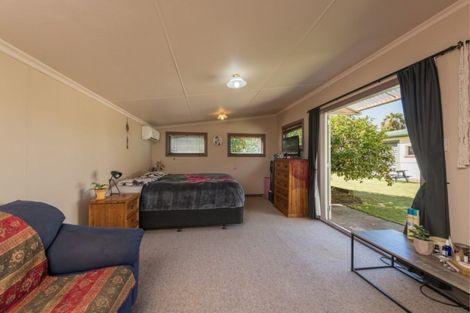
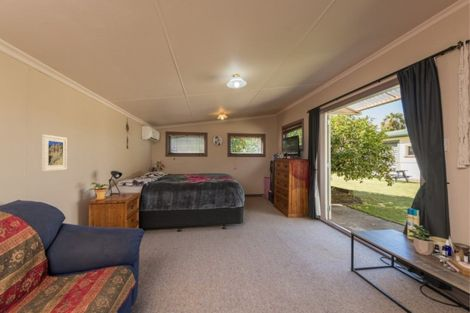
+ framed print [41,134,68,172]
